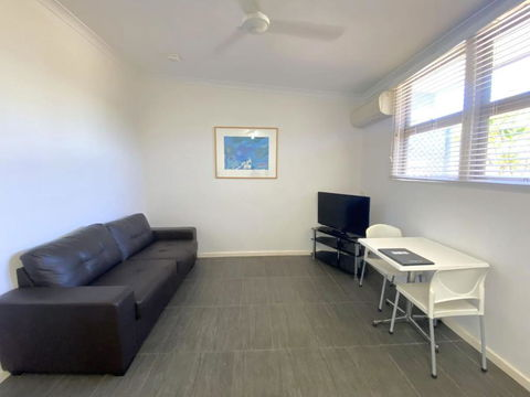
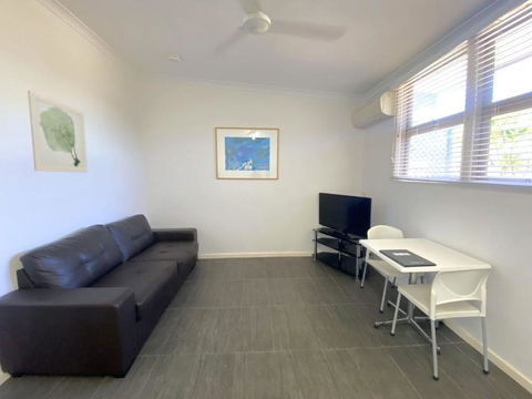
+ wall art [27,90,89,173]
